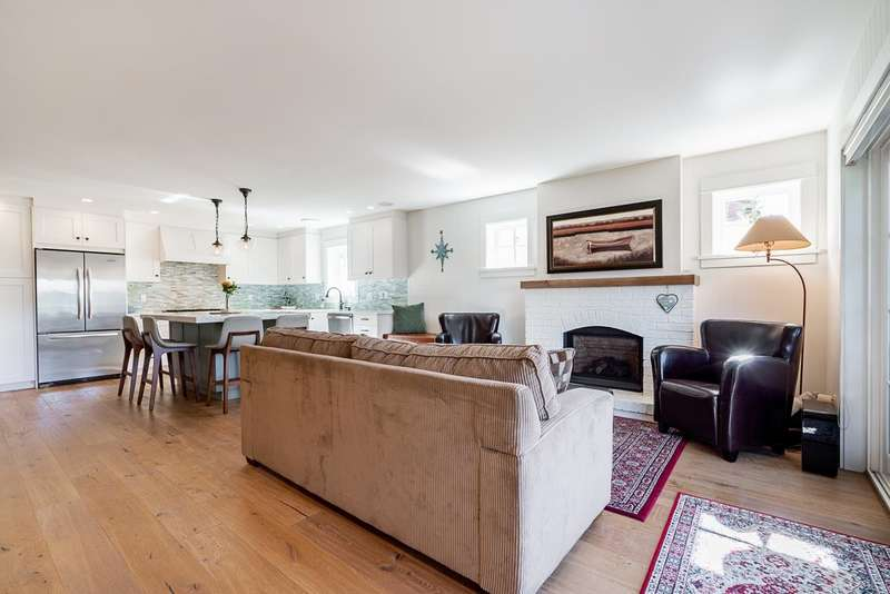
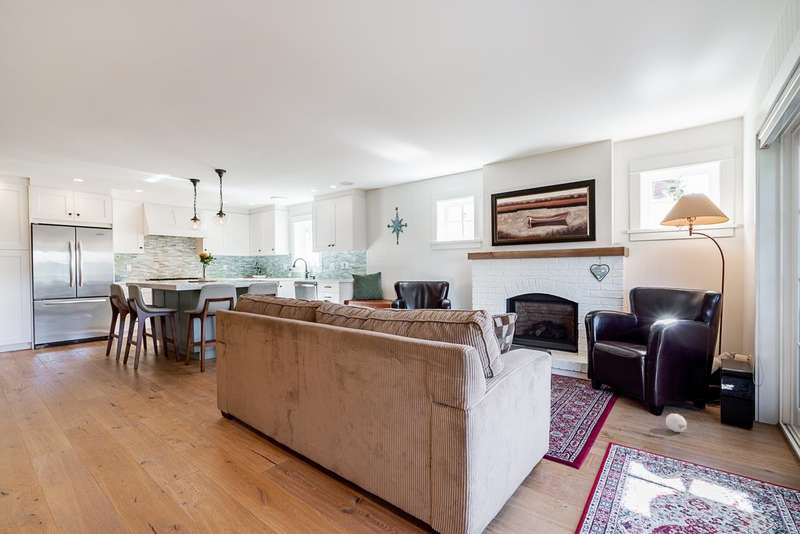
+ ball [665,413,688,433]
